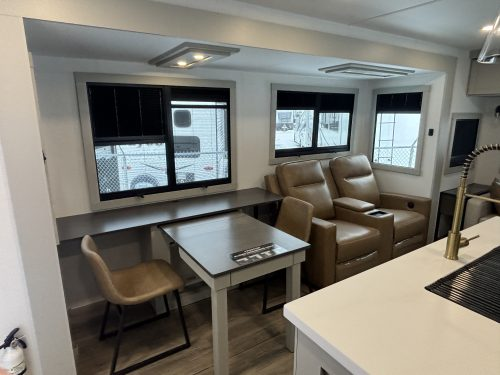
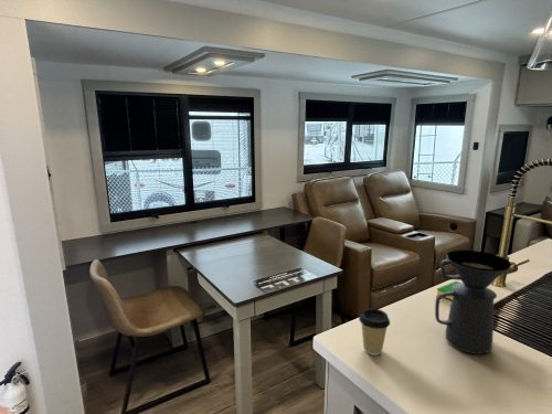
+ coffee maker [434,250,512,355]
+ dish sponge [436,280,461,300]
+ coffee cup [358,307,391,357]
